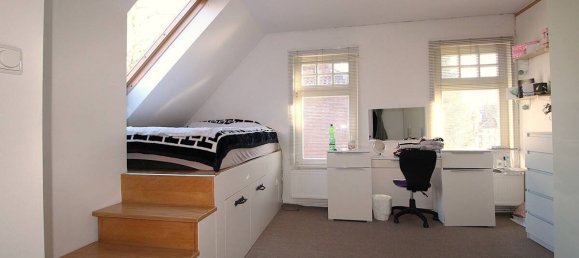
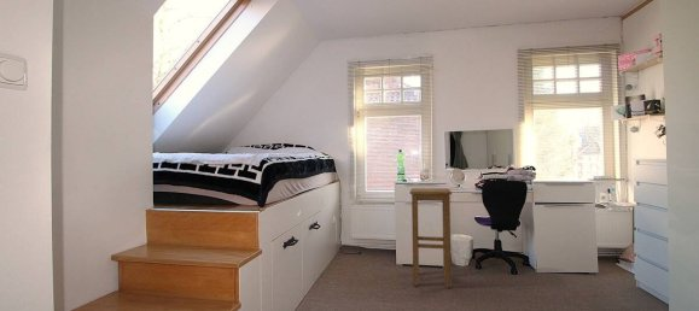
+ stool [409,187,453,289]
